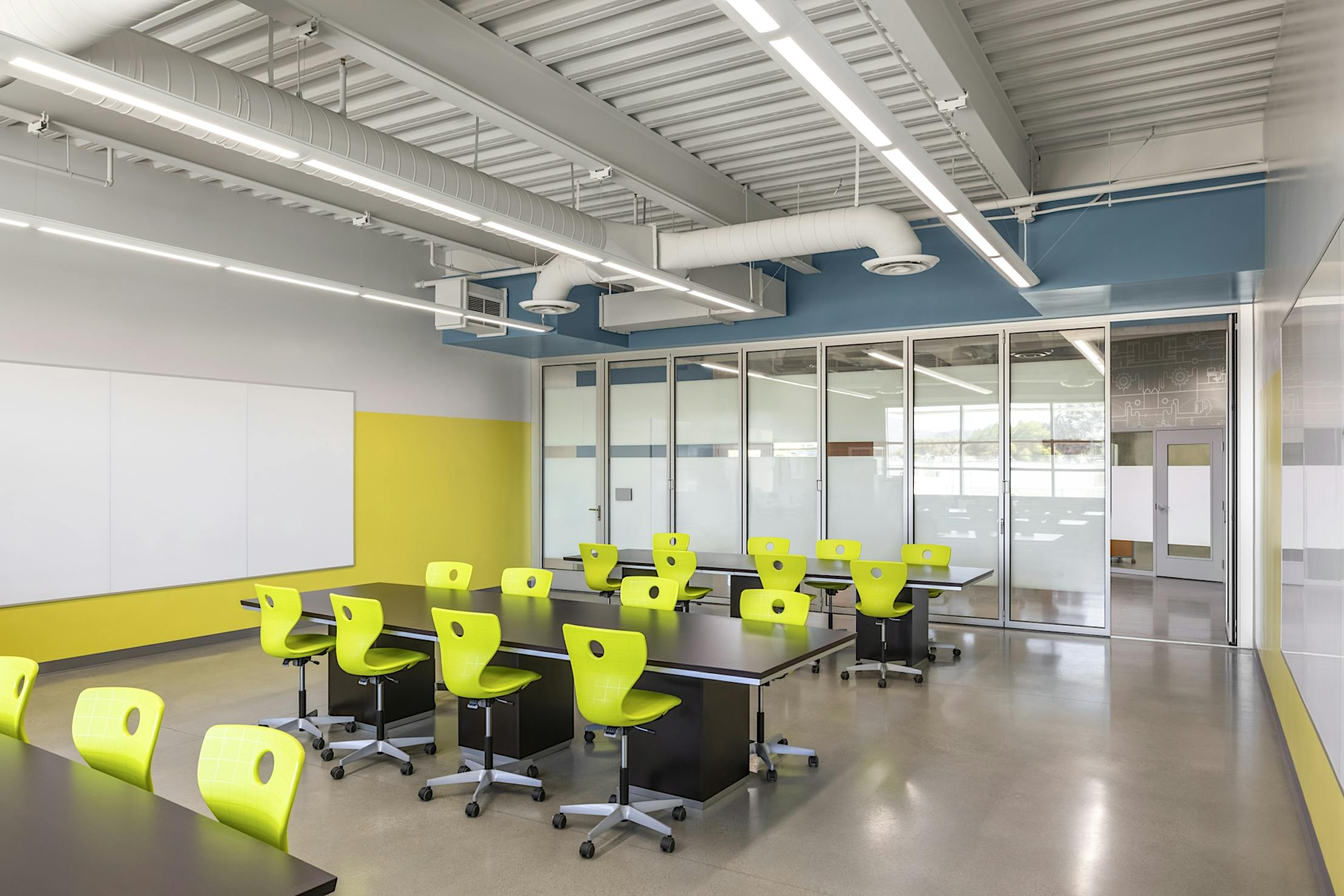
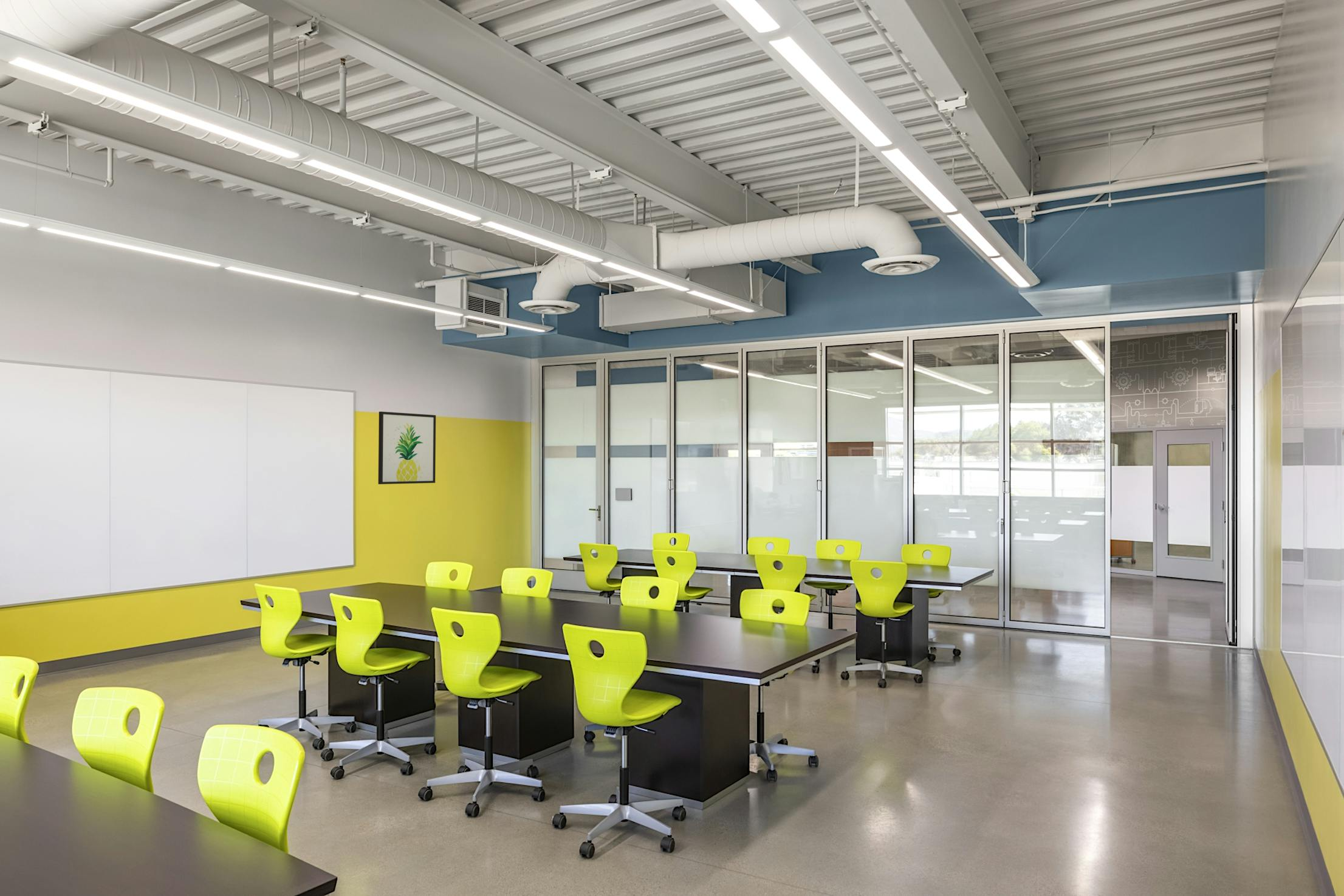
+ wall art [378,411,436,485]
